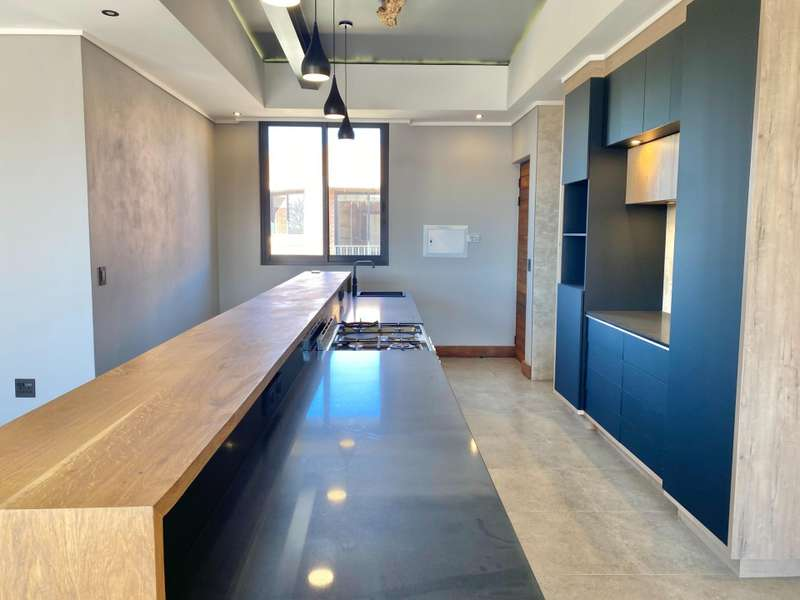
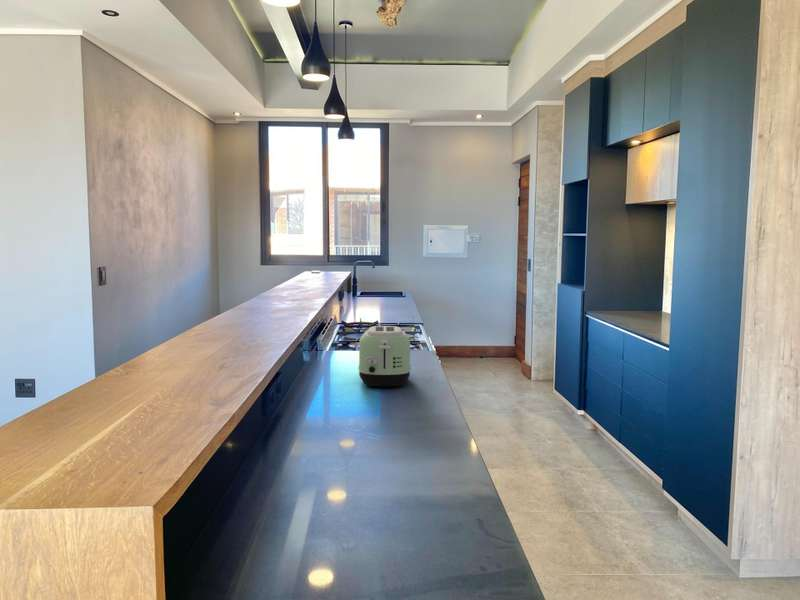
+ toaster [357,325,412,388]
